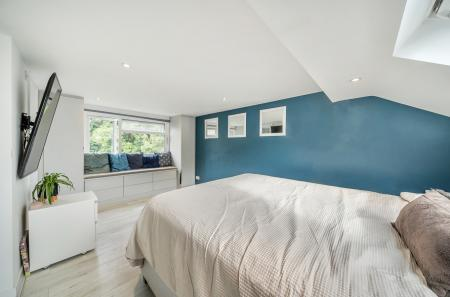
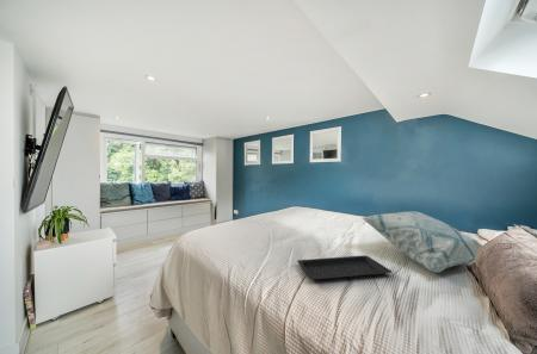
+ serving tray [296,254,393,281]
+ decorative pillow [362,210,484,274]
